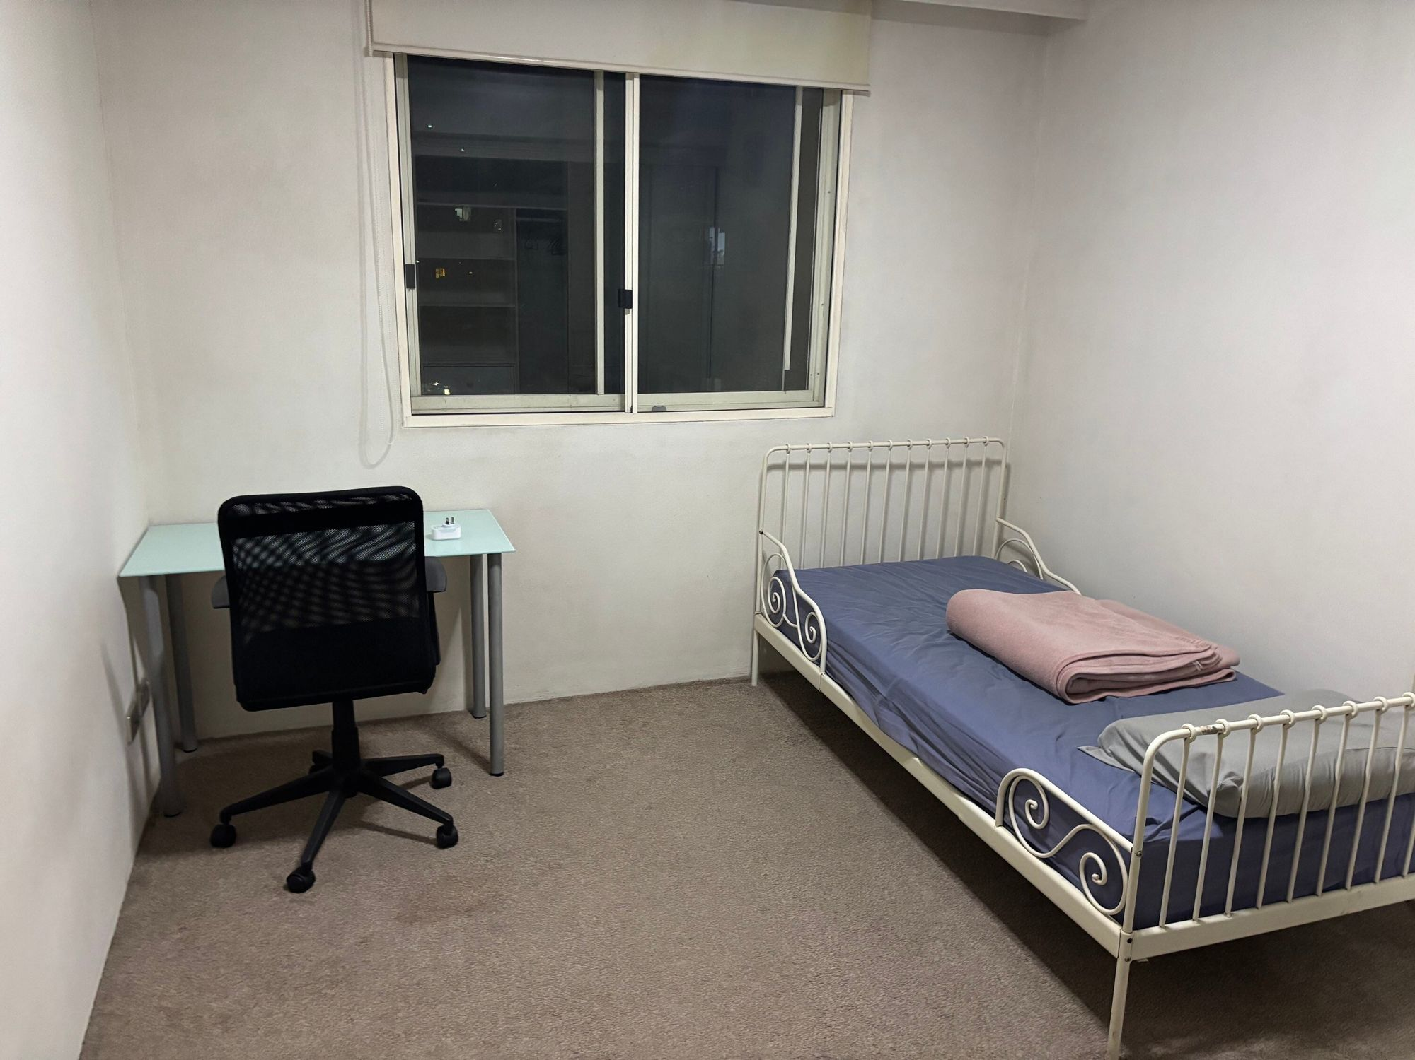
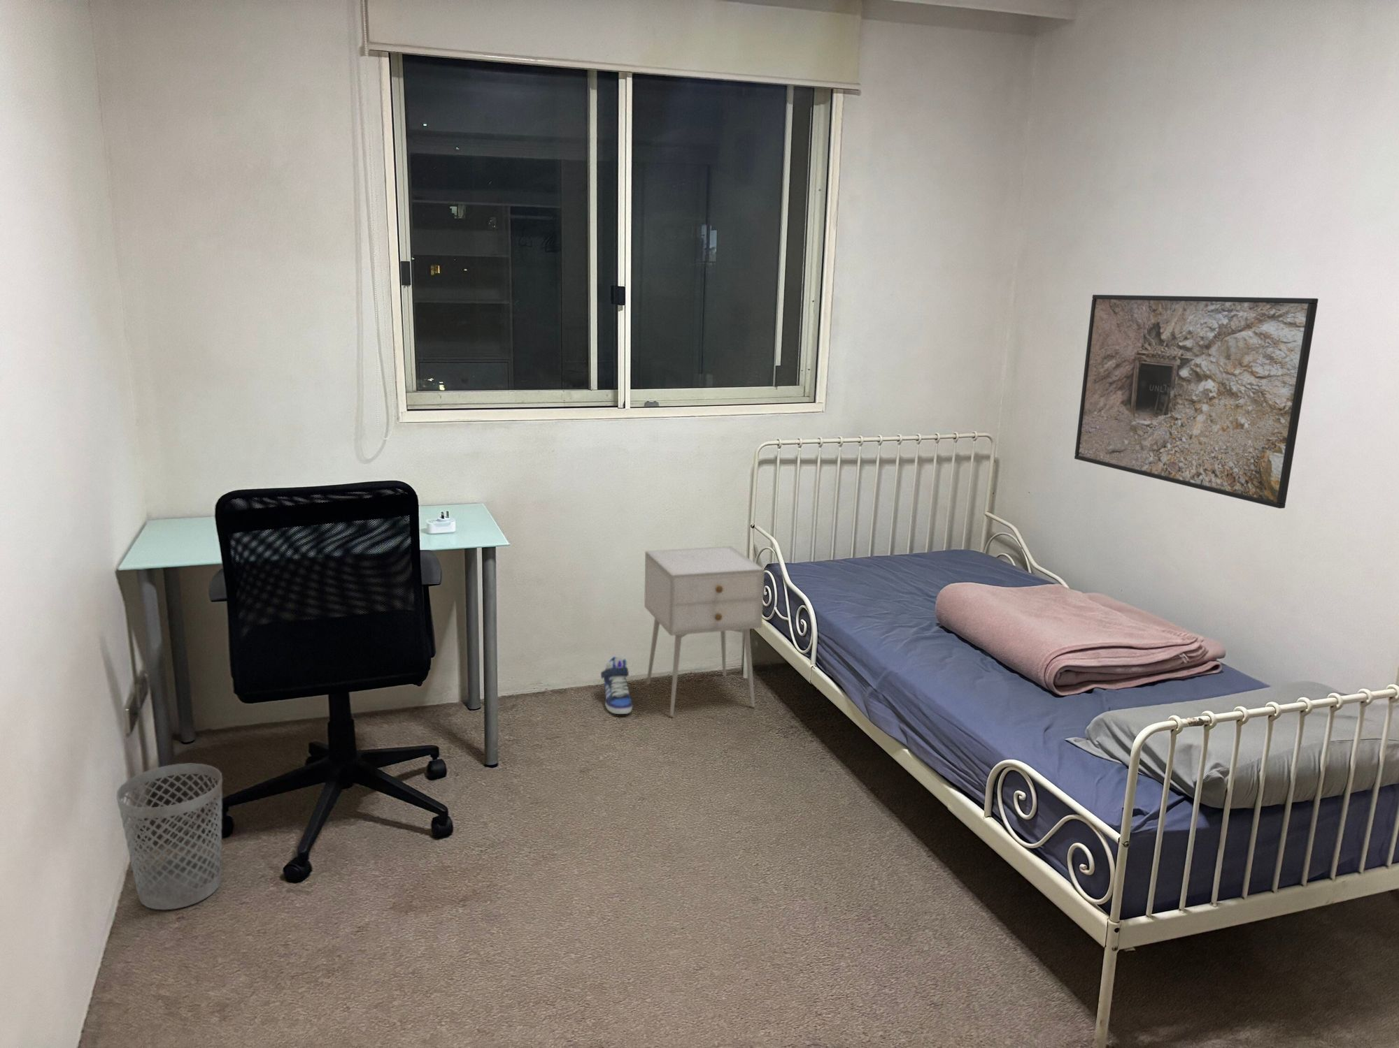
+ wastebasket [116,763,224,910]
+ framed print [1074,294,1320,510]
+ nightstand [643,546,766,717]
+ sneaker [600,656,633,714]
